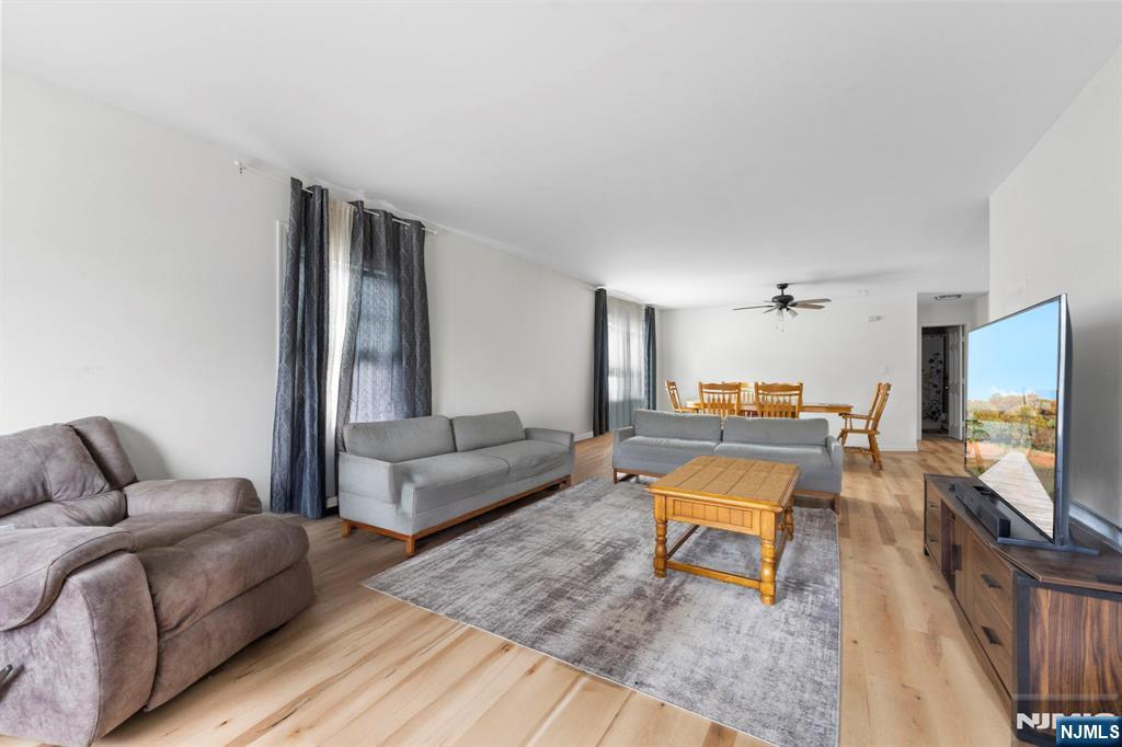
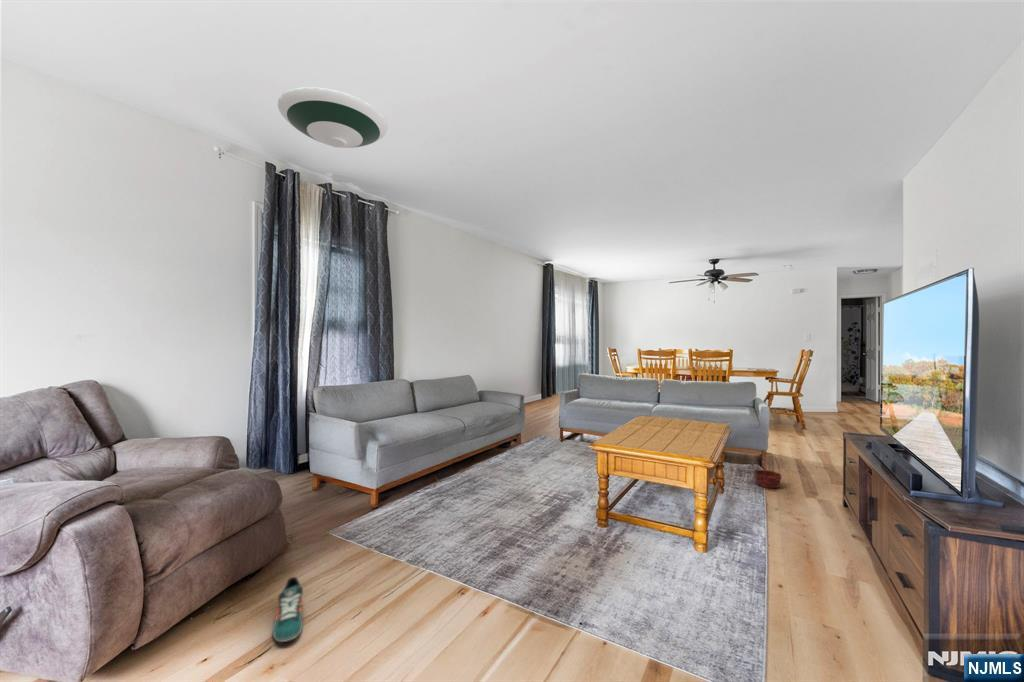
+ sneaker [272,576,304,643]
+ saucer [277,86,389,149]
+ basket [753,452,783,489]
